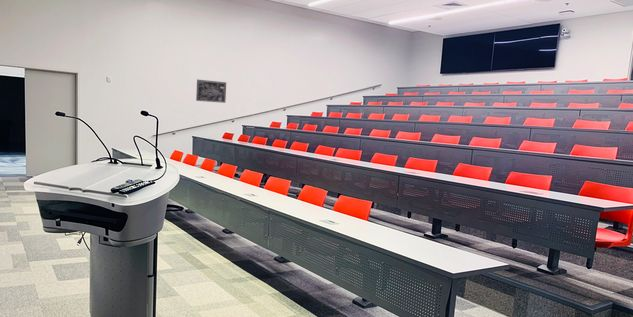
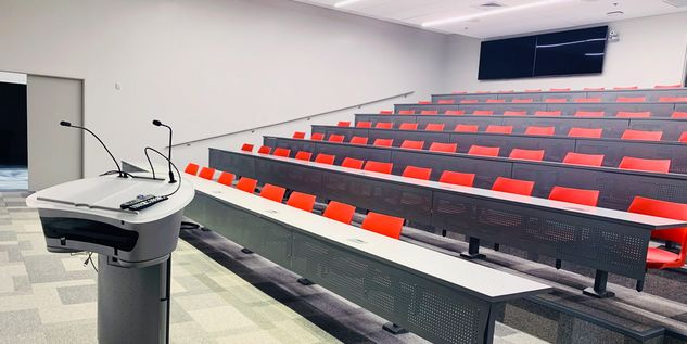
- wall art [195,79,227,104]
